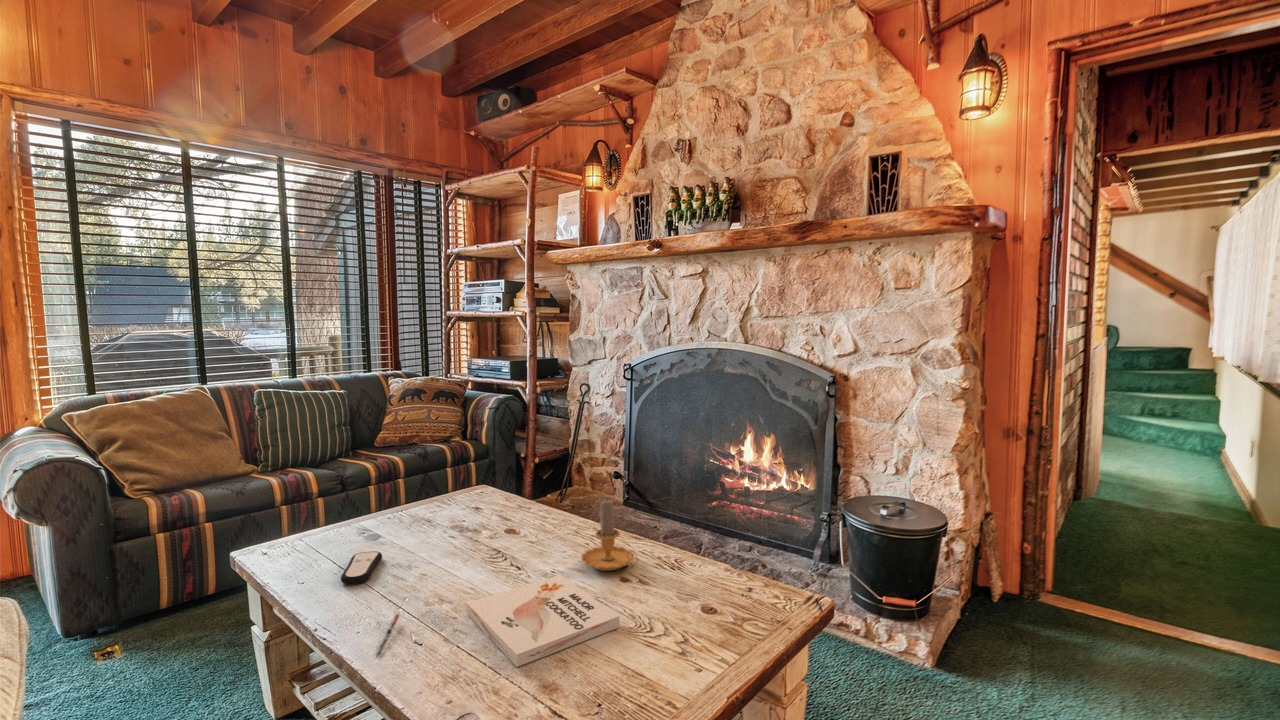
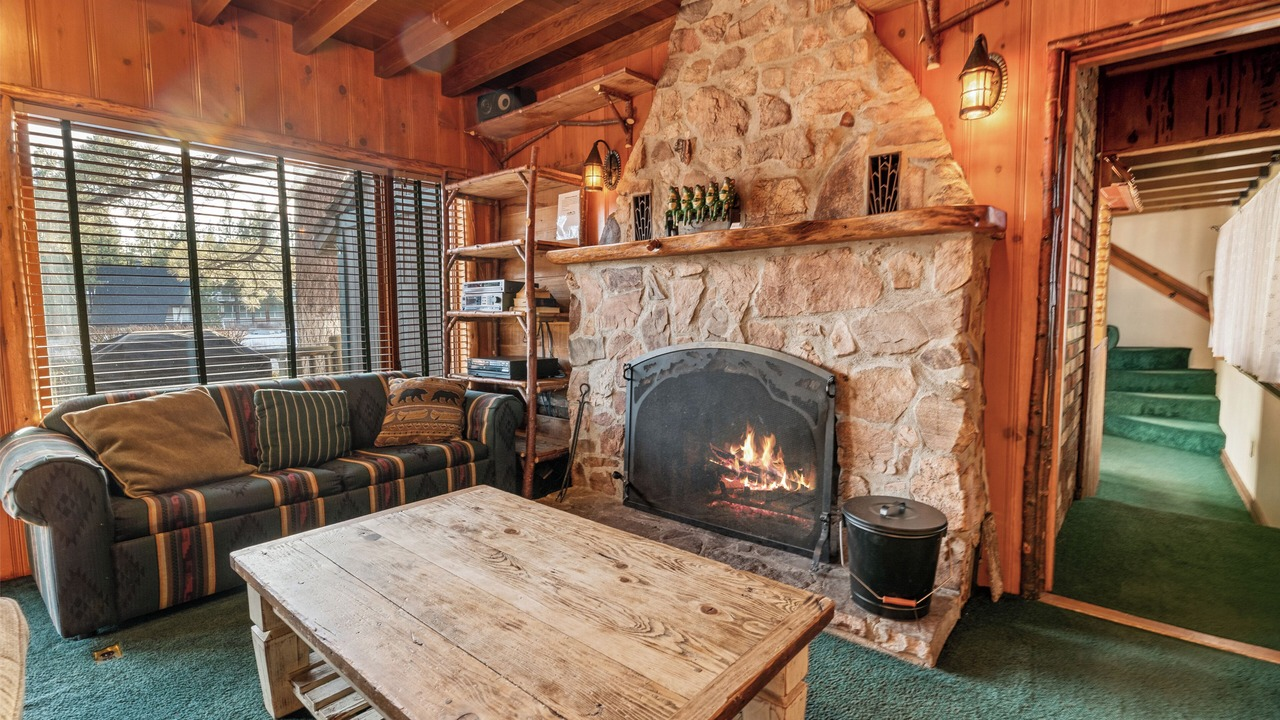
- book [466,574,620,668]
- remote control [340,550,383,586]
- pen [375,613,400,658]
- candle [580,496,639,572]
